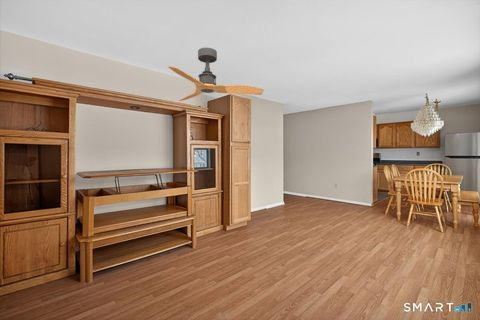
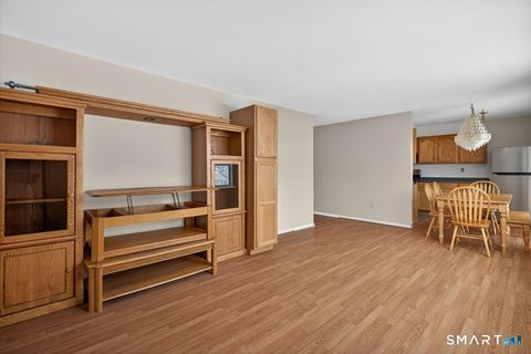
- ceiling fan [167,47,264,102]
